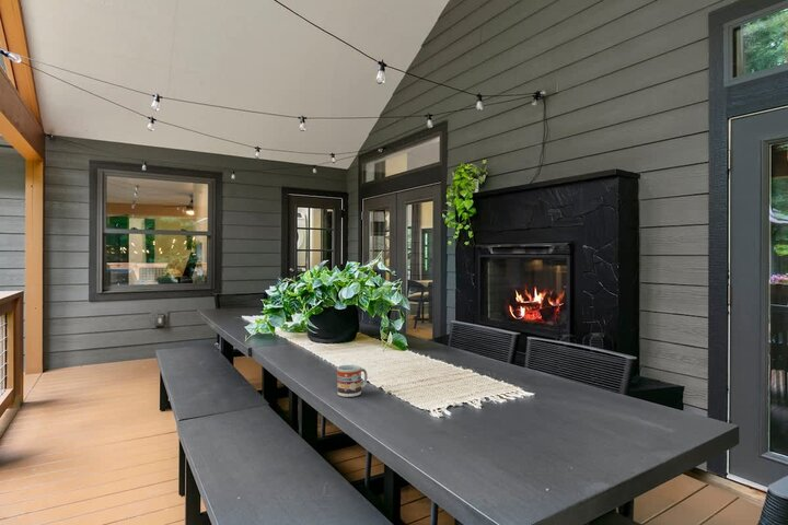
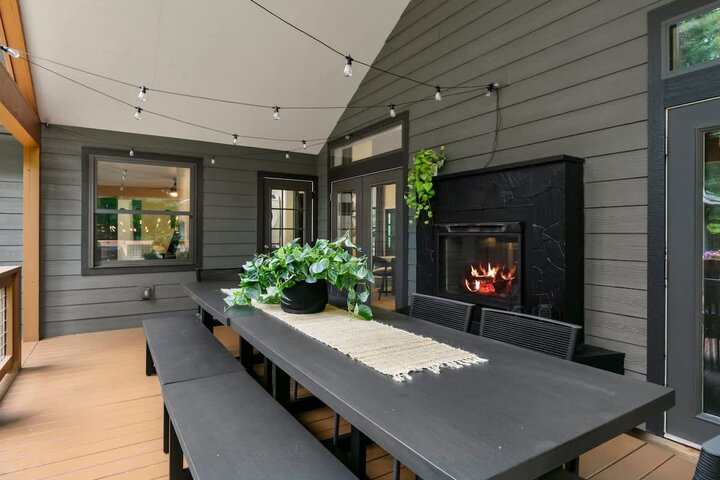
- cup [336,363,369,398]
